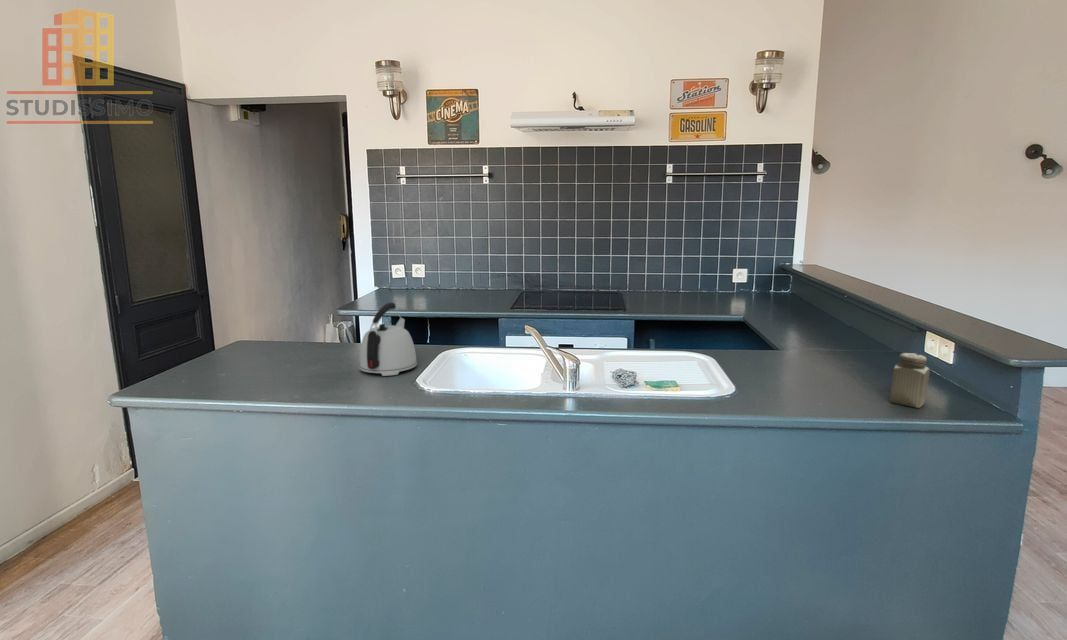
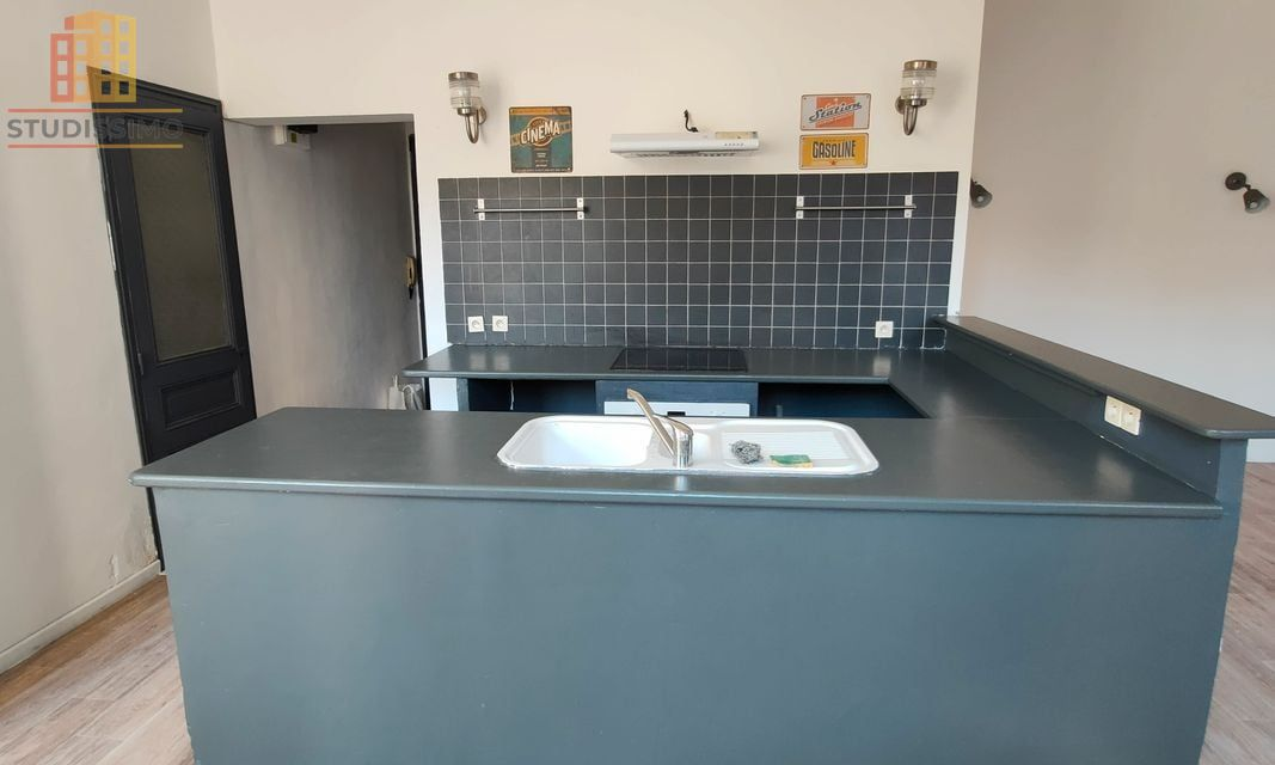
- kettle [358,302,418,377]
- salt shaker [889,352,931,409]
